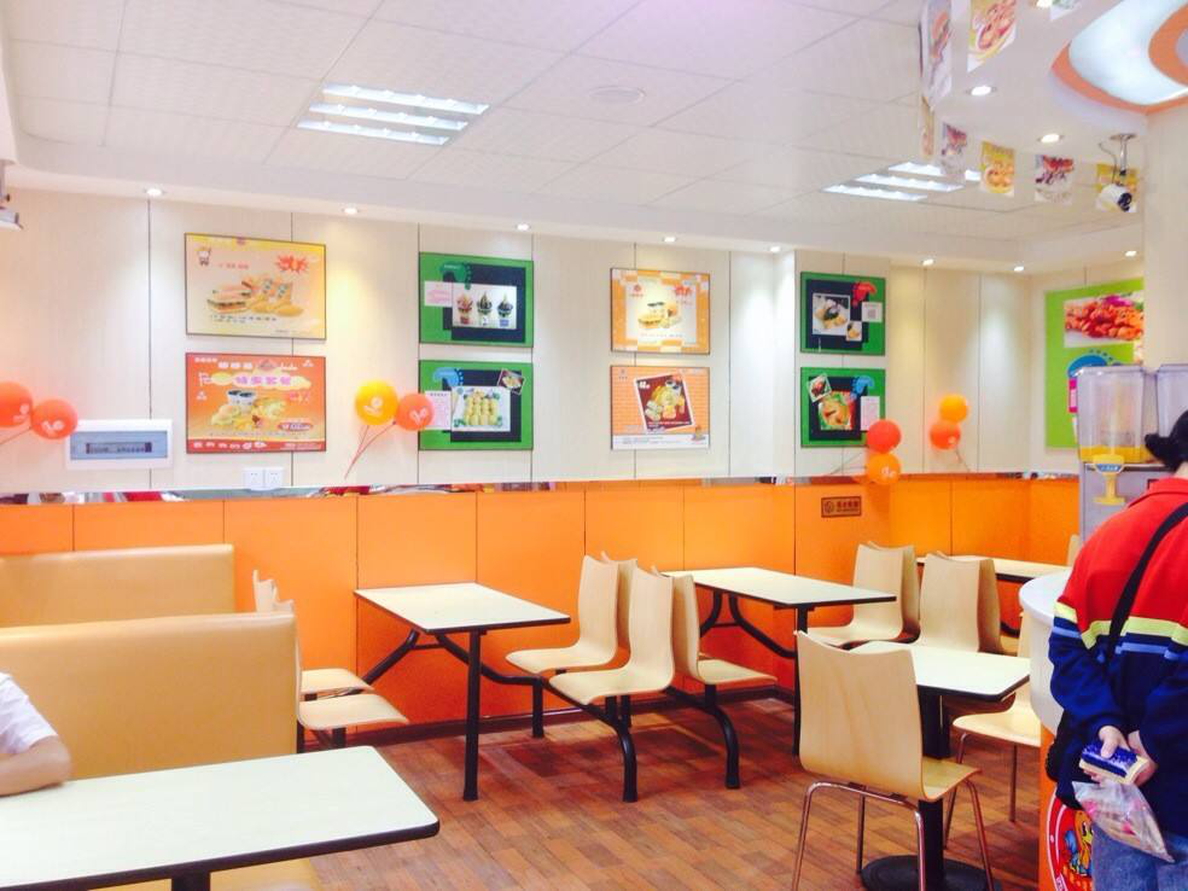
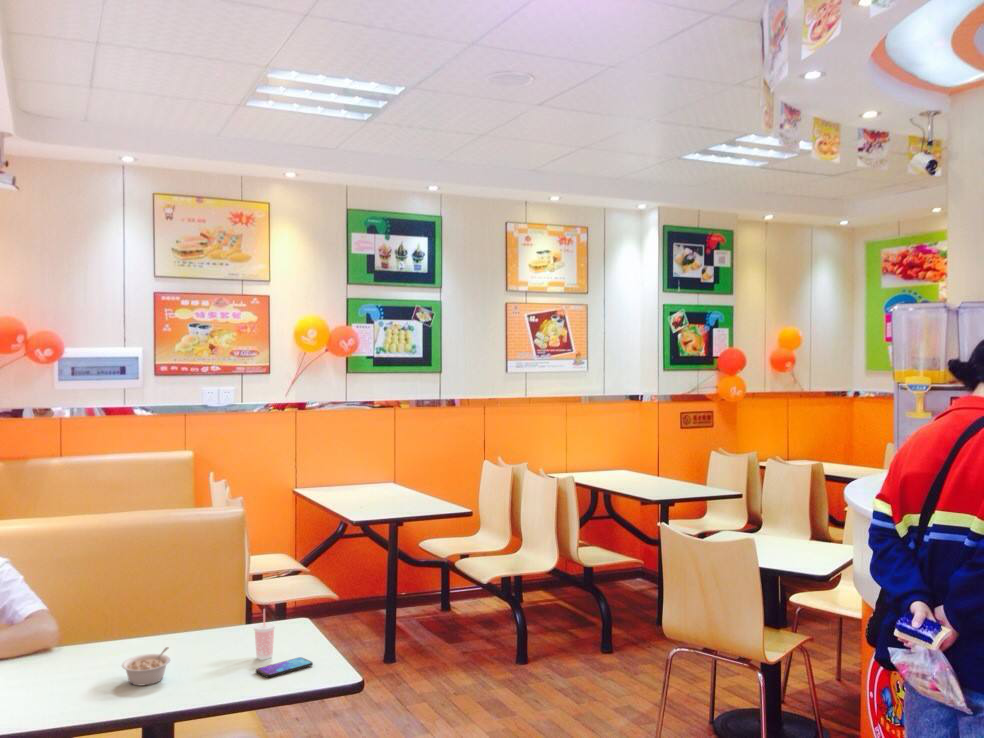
+ smartphone [255,656,314,679]
+ beverage cup [253,608,276,660]
+ legume [121,646,171,686]
